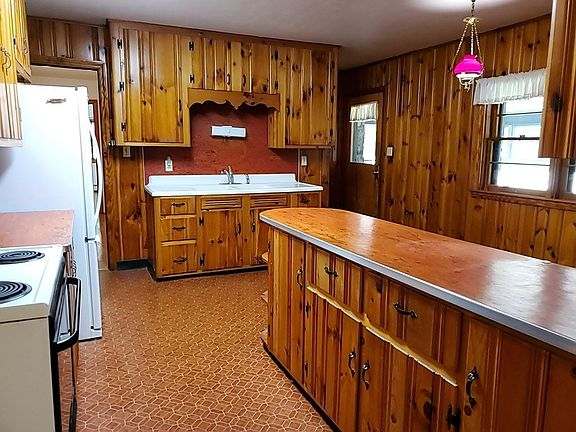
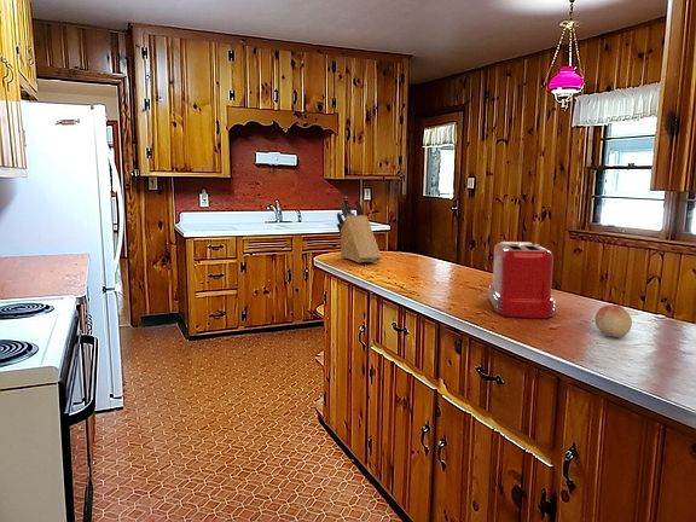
+ knife block [336,196,382,265]
+ toaster [487,240,557,319]
+ fruit [594,303,633,338]
